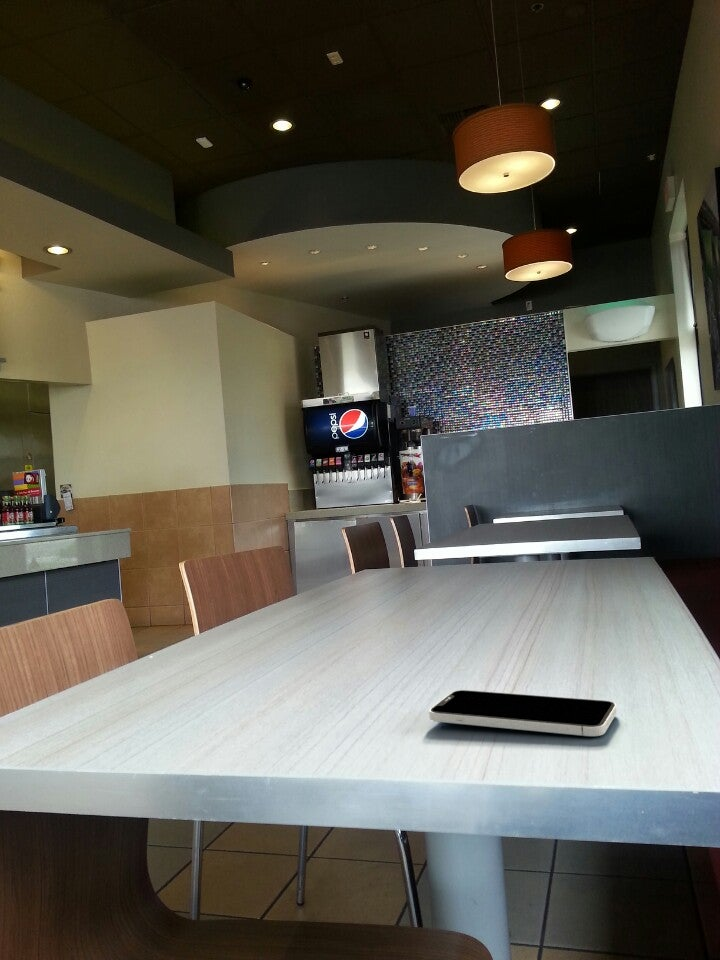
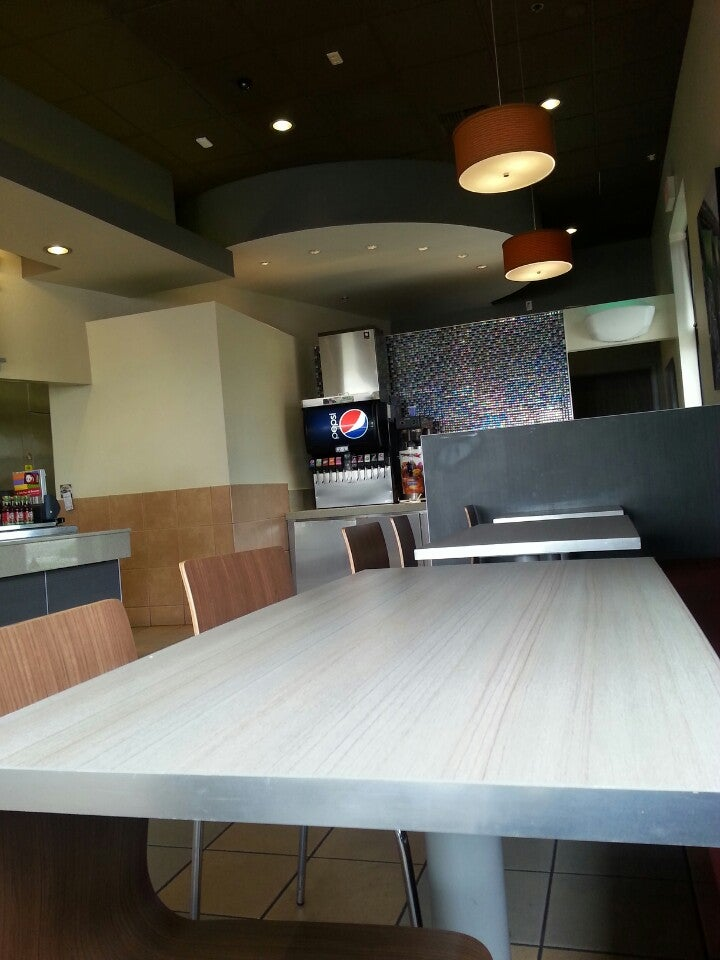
- smartphone [428,689,618,737]
